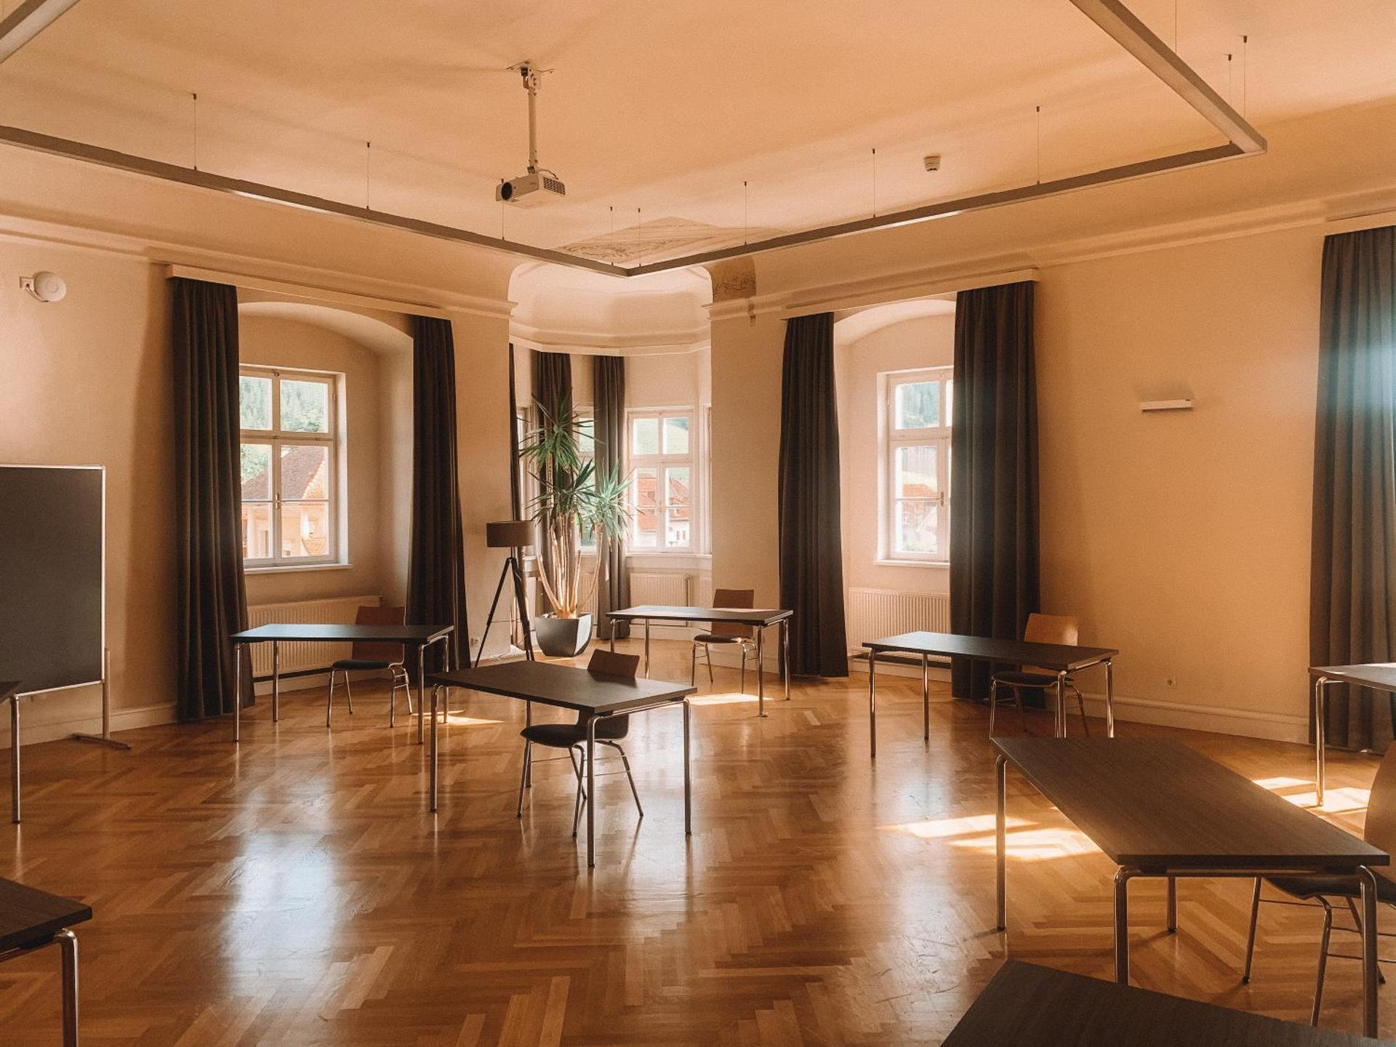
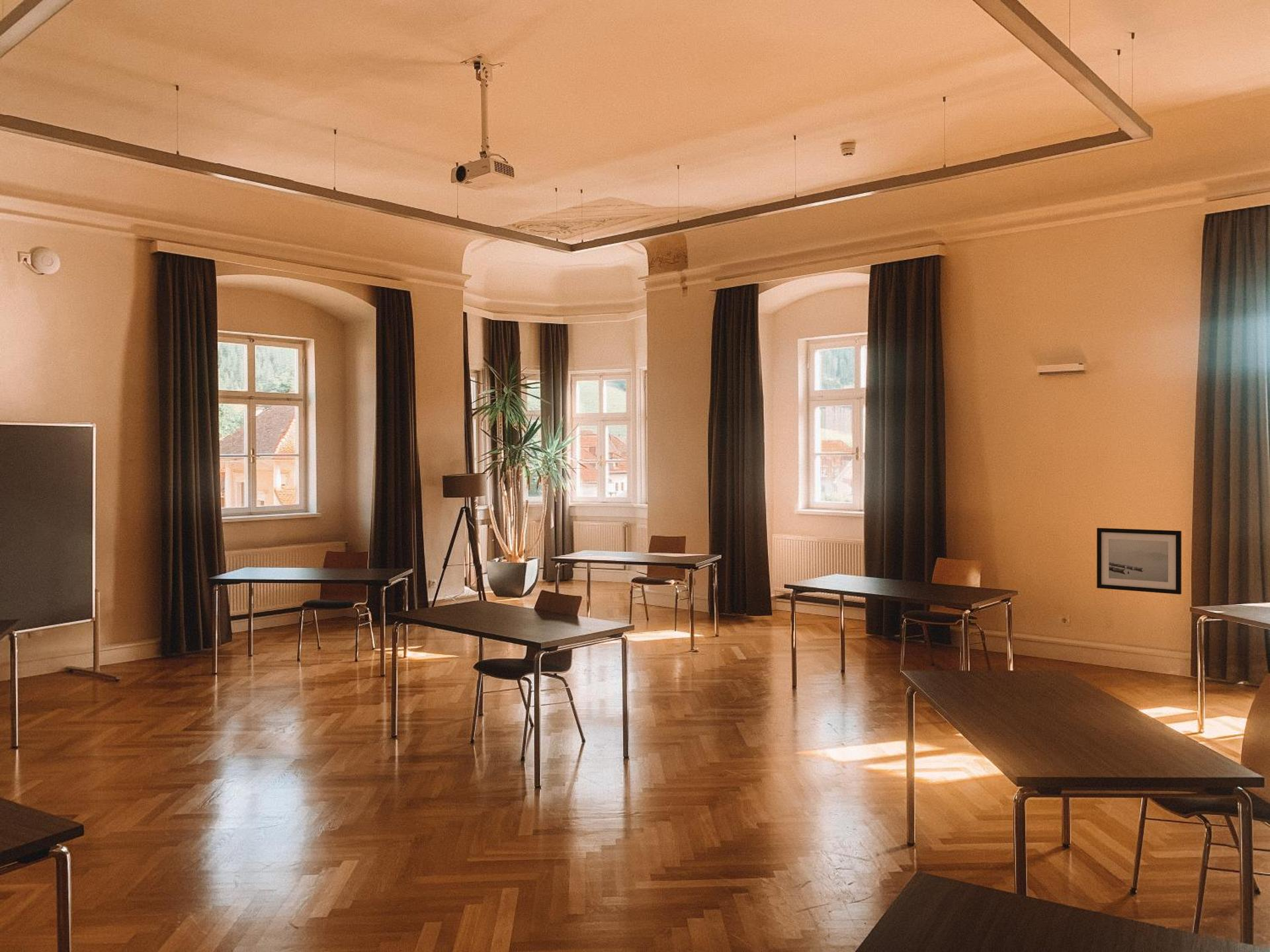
+ wall art [1096,527,1182,595]
